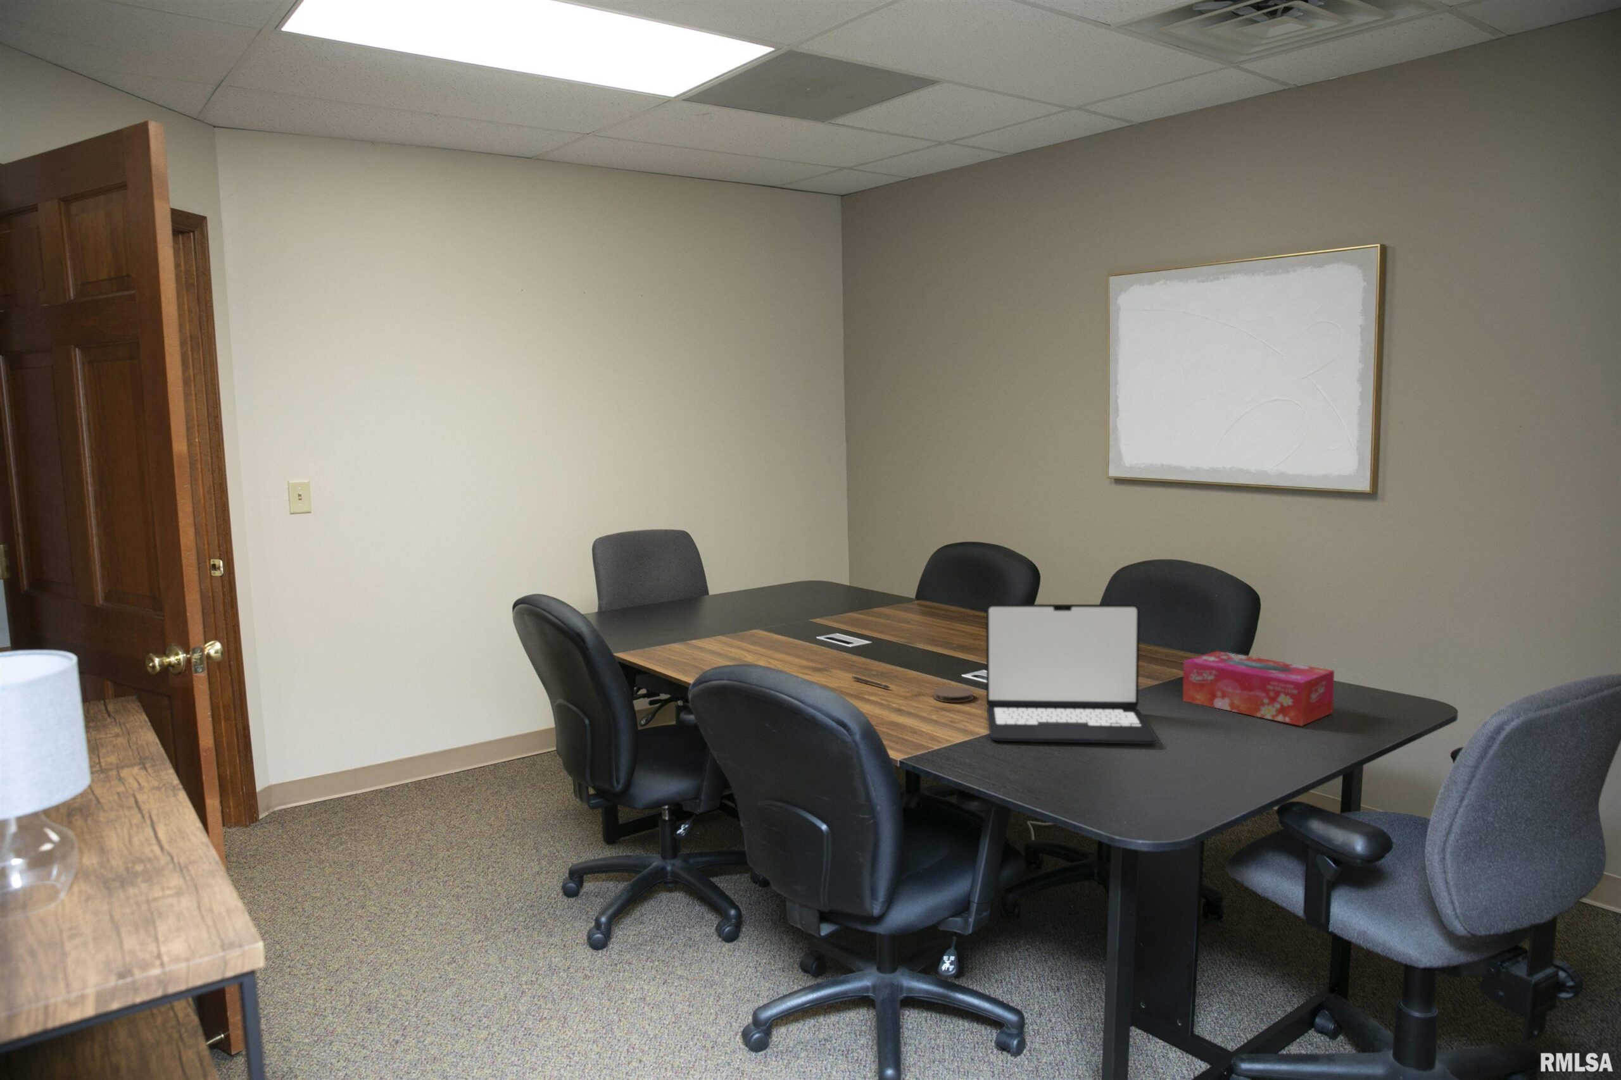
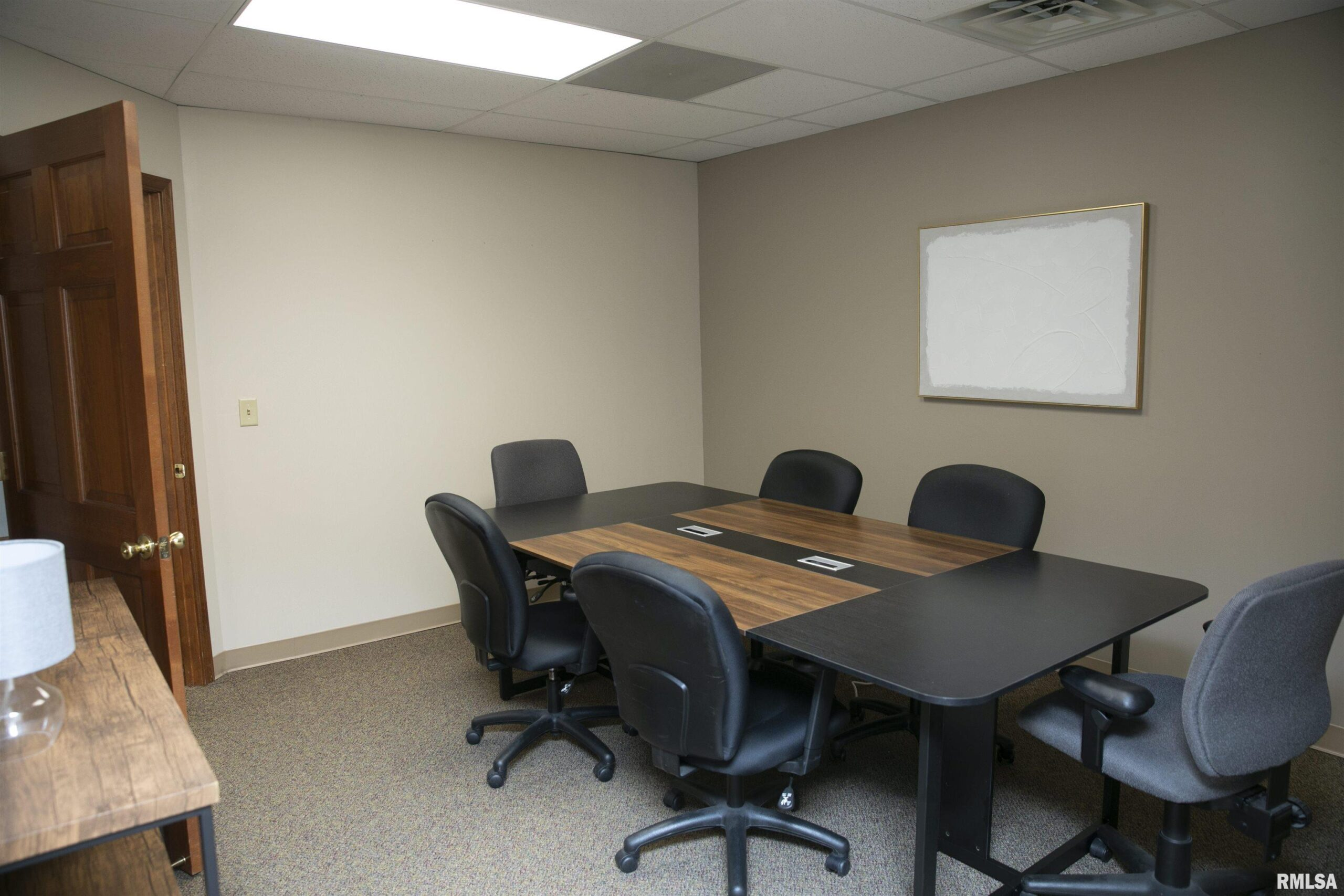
- coaster [932,686,975,703]
- tissue box [1182,651,1335,727]
- pen [852,675,891,689]
- laptop [985,604,1158,745]
